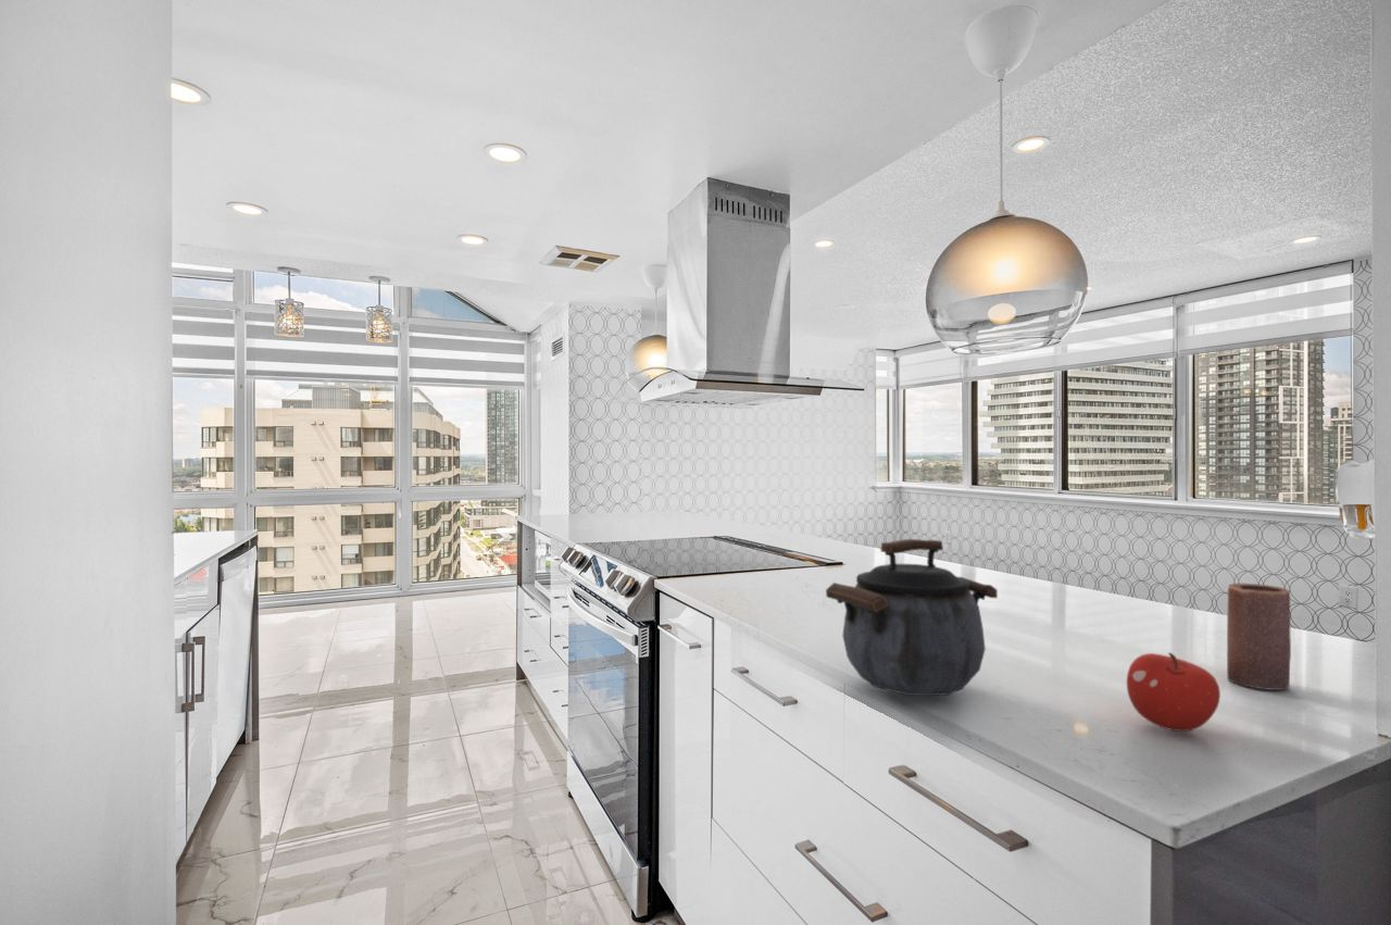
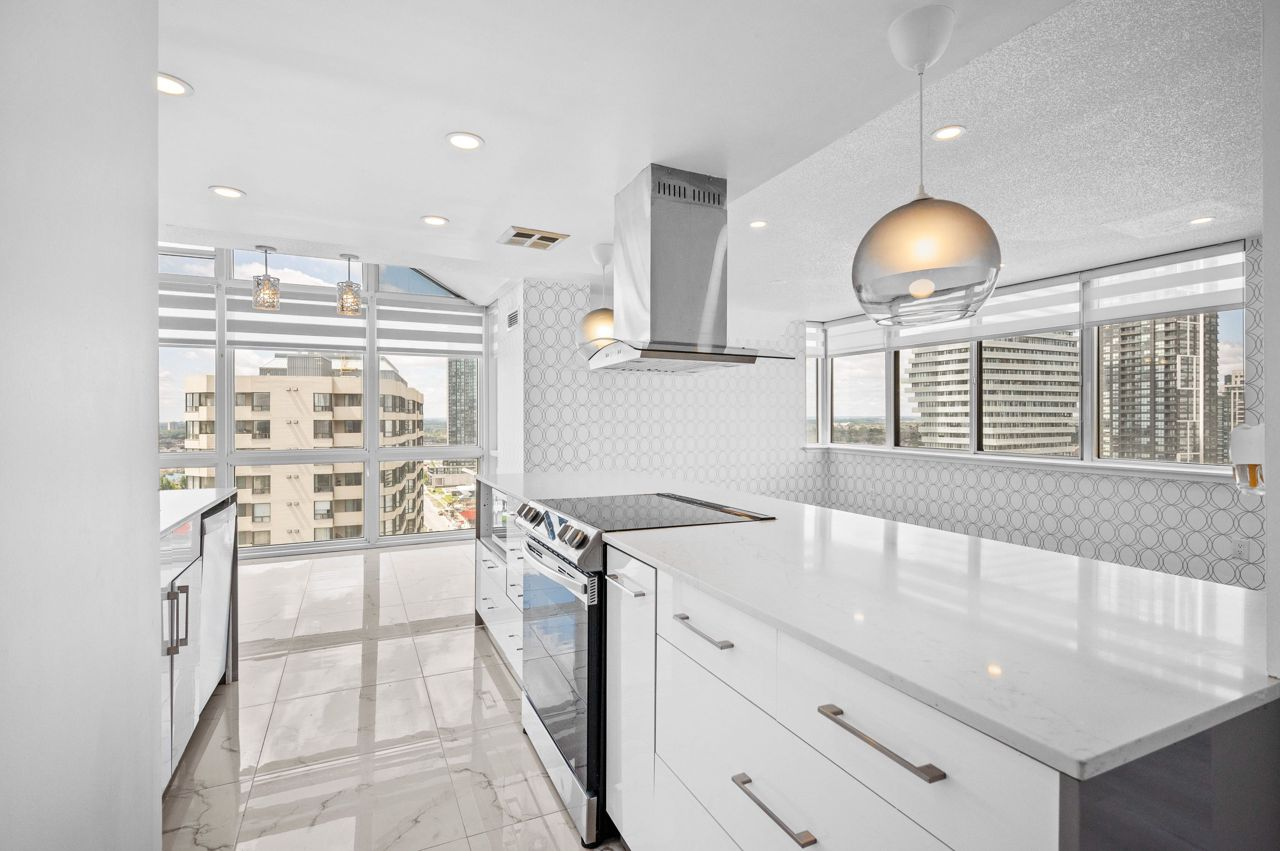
- kettle [825,538,999,697]
- fruit [1126,652,1221,733]
- candle [1226,583,1292,691]
